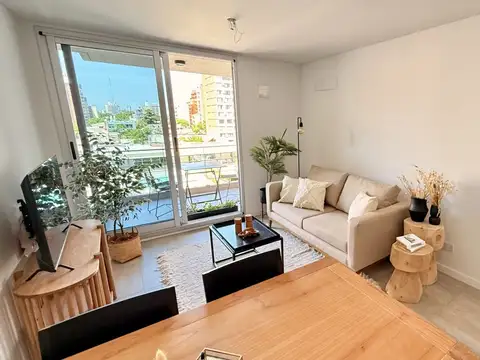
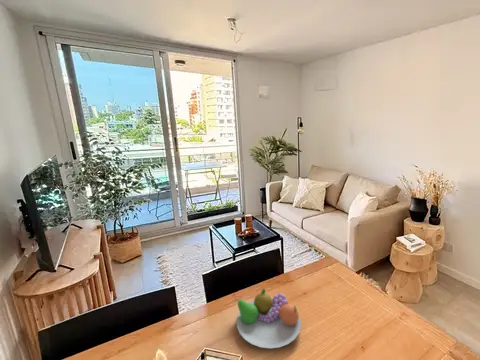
+ fruit bowl [234,287,302,349]
